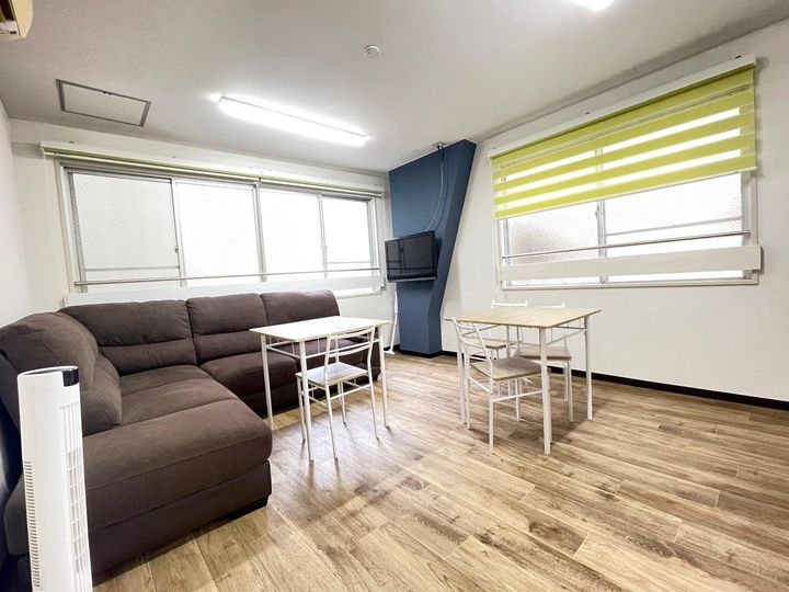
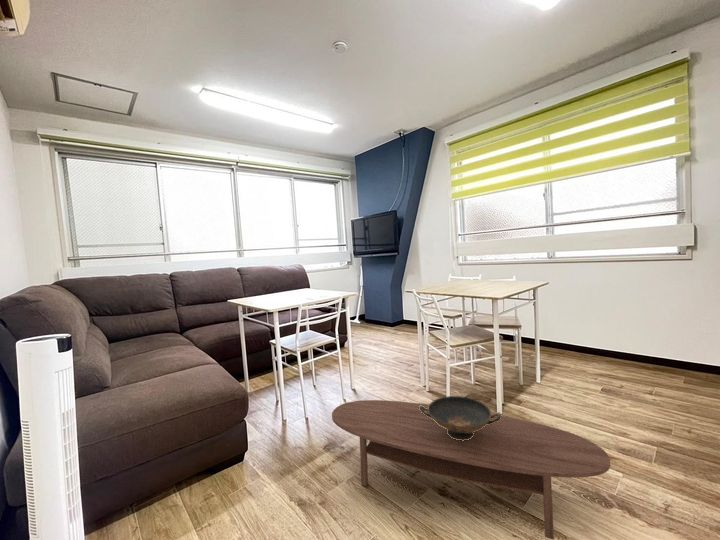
+ decorative bowl [419,395,502,441]
+ coffee table [331,399,611,540]
